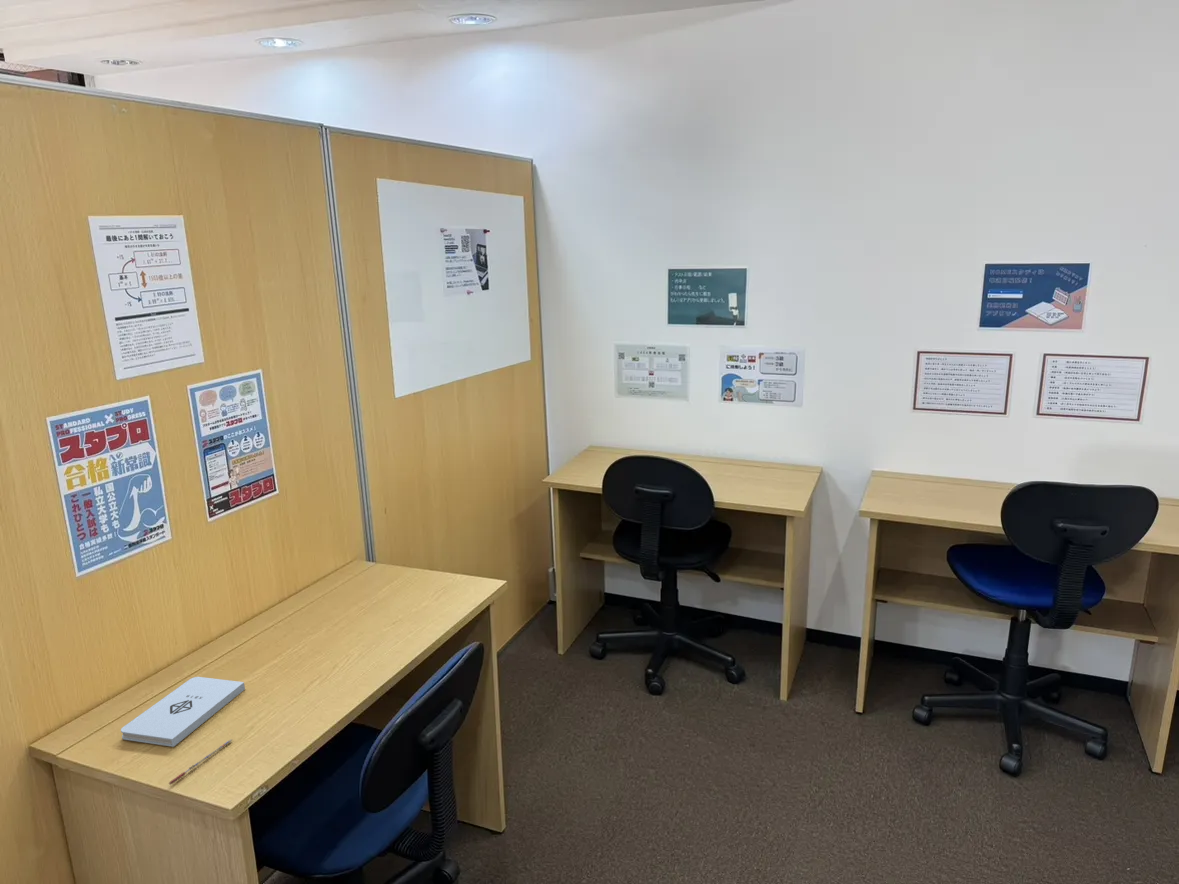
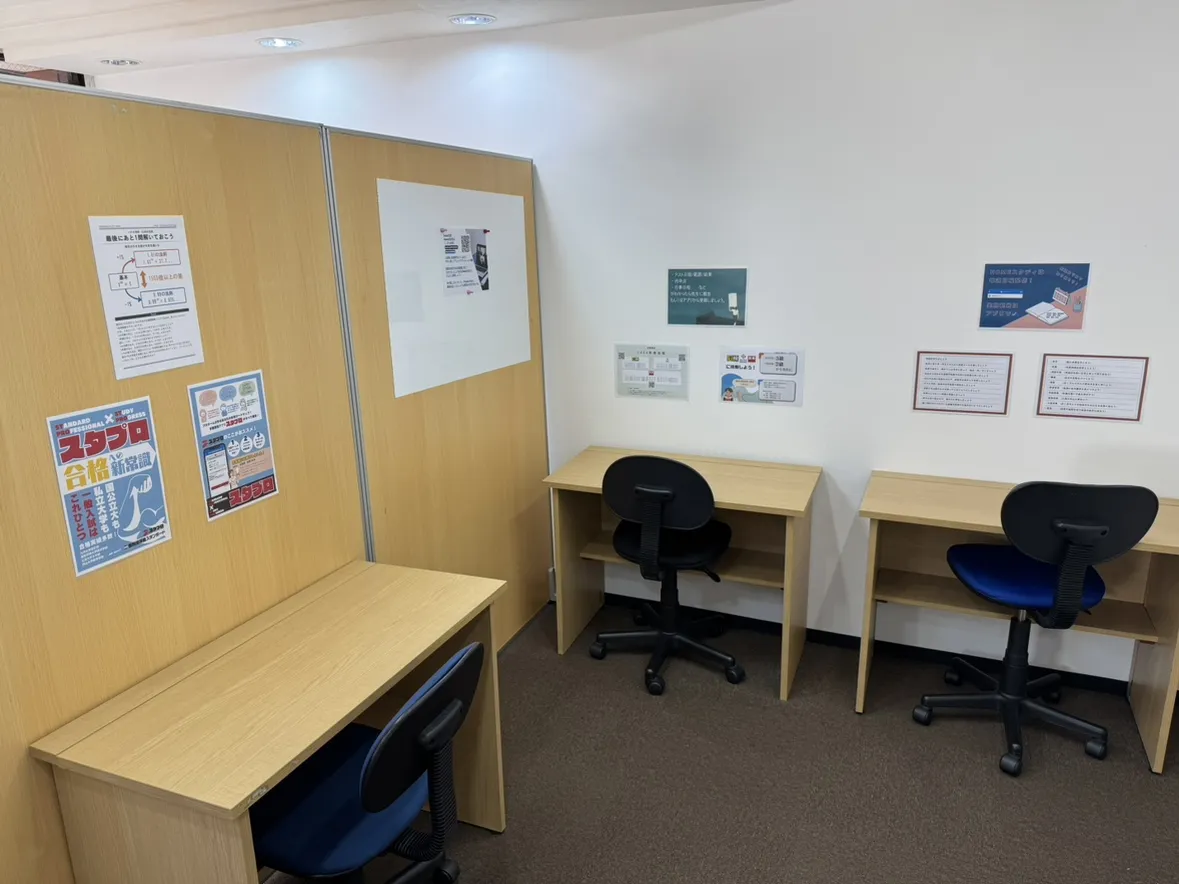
- pen [168,738,233,786]
- notepad [120,676,246,748]
